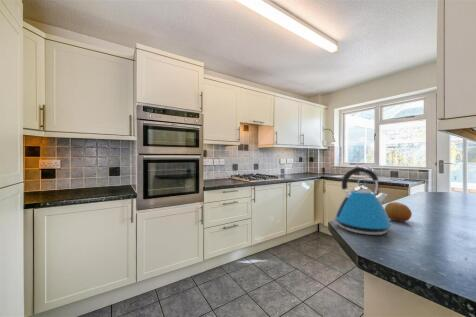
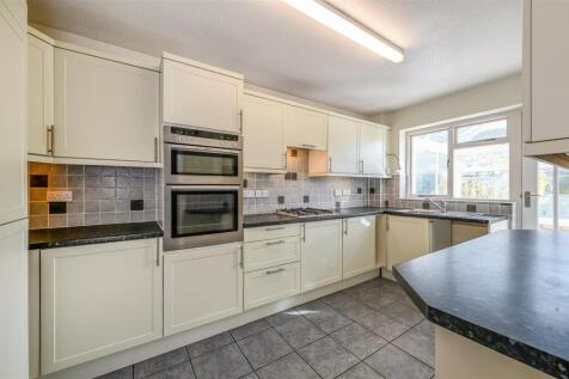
- kettle [331,166,392,236]
- fruit [384,201,413,223]
